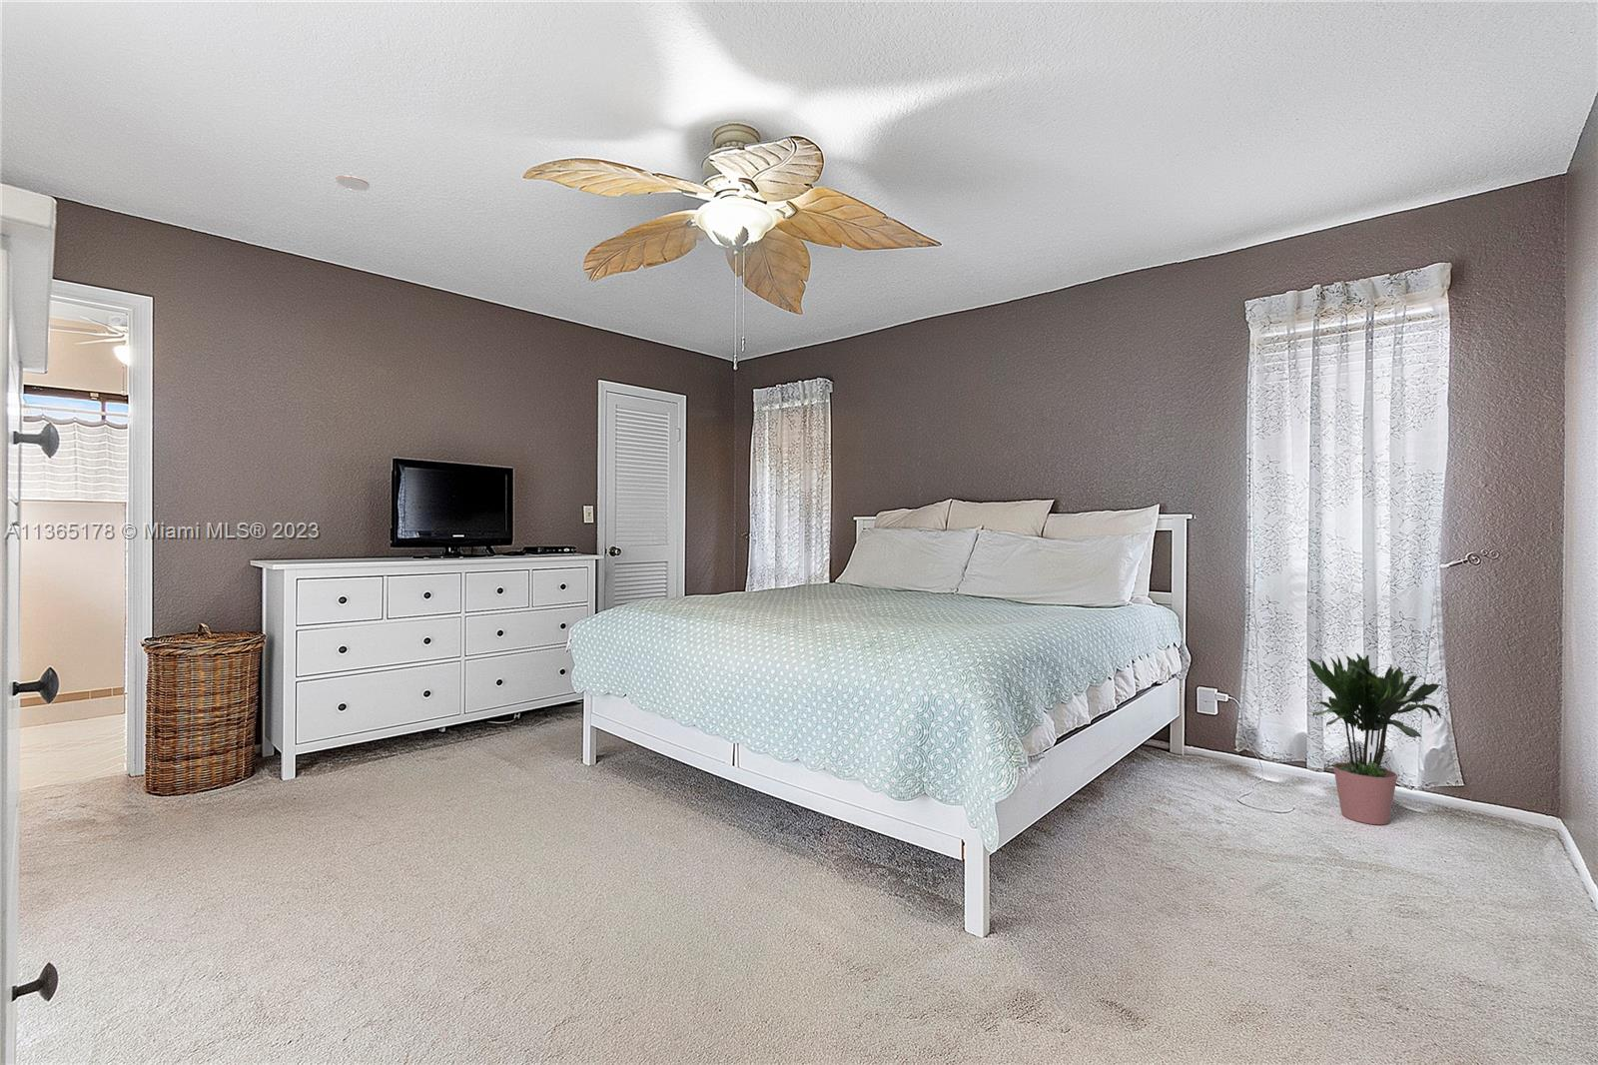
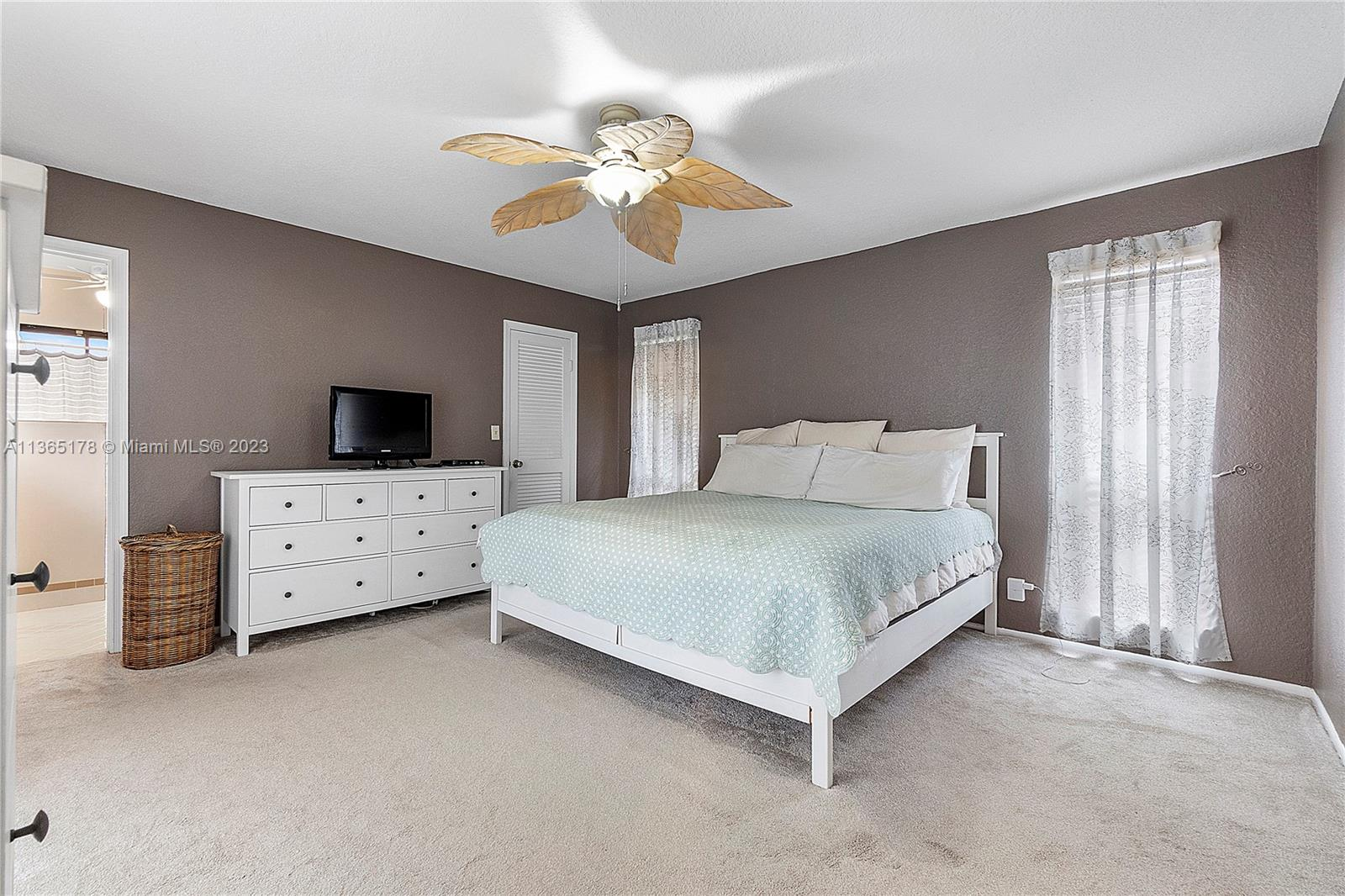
- potted plant [1307,651,1445,825]
- recessed light [335,171,371,191]
